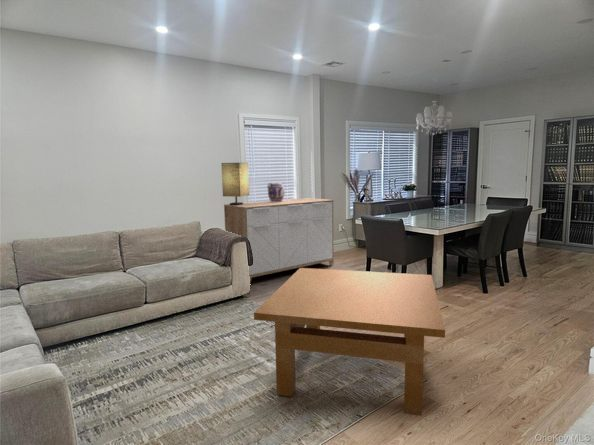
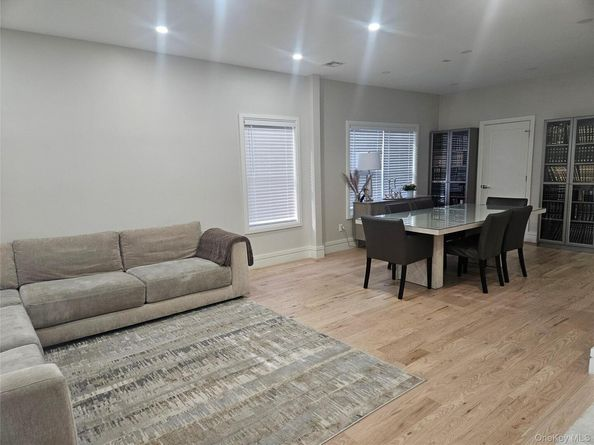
- table [253,267,446,417]
- table lamp [220,162,250,205]
- chandelier [415,76,454,136]
- sideboard [223,197,335,283]
- pitcher [266,182,286,202]
